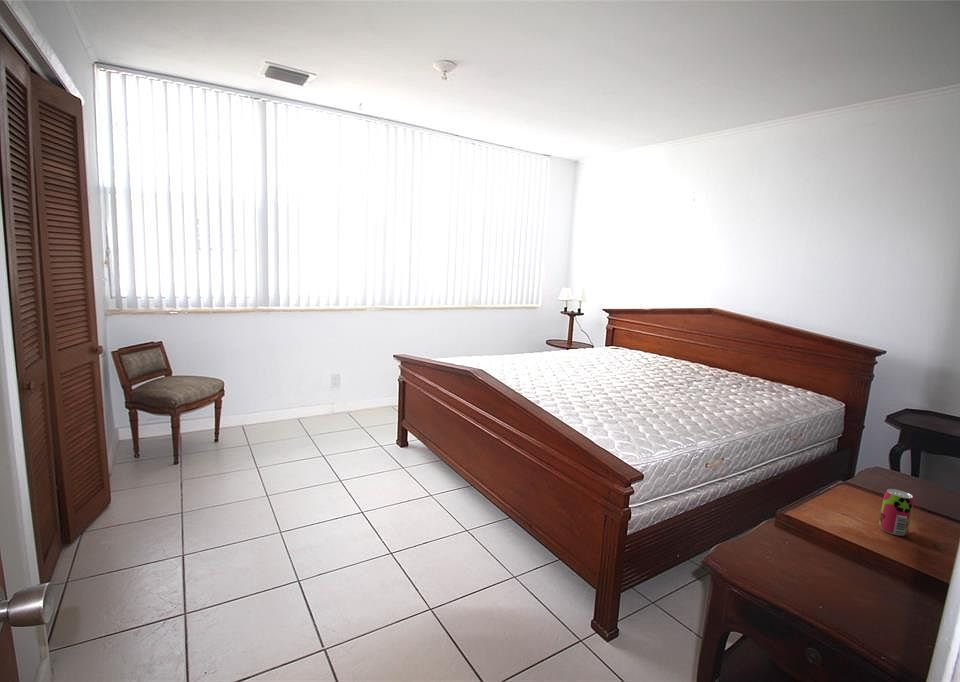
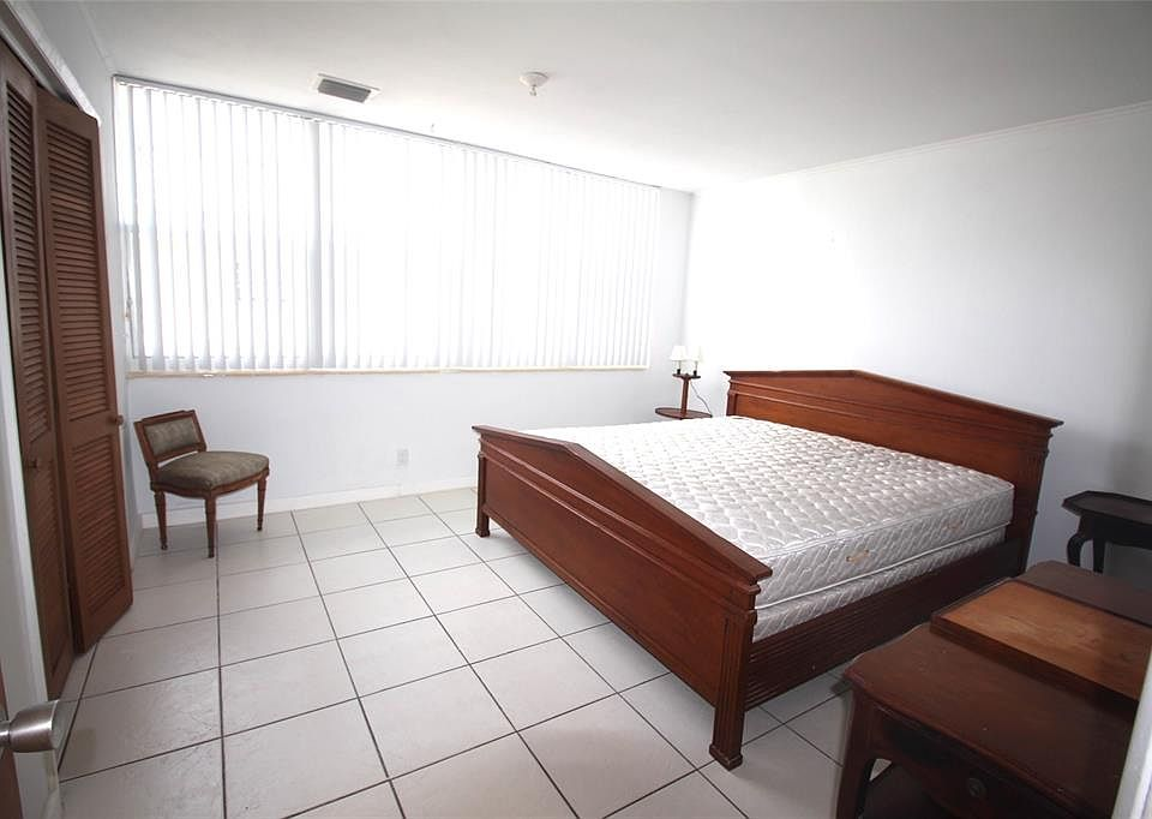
- beverage can [878,488,915,536]
